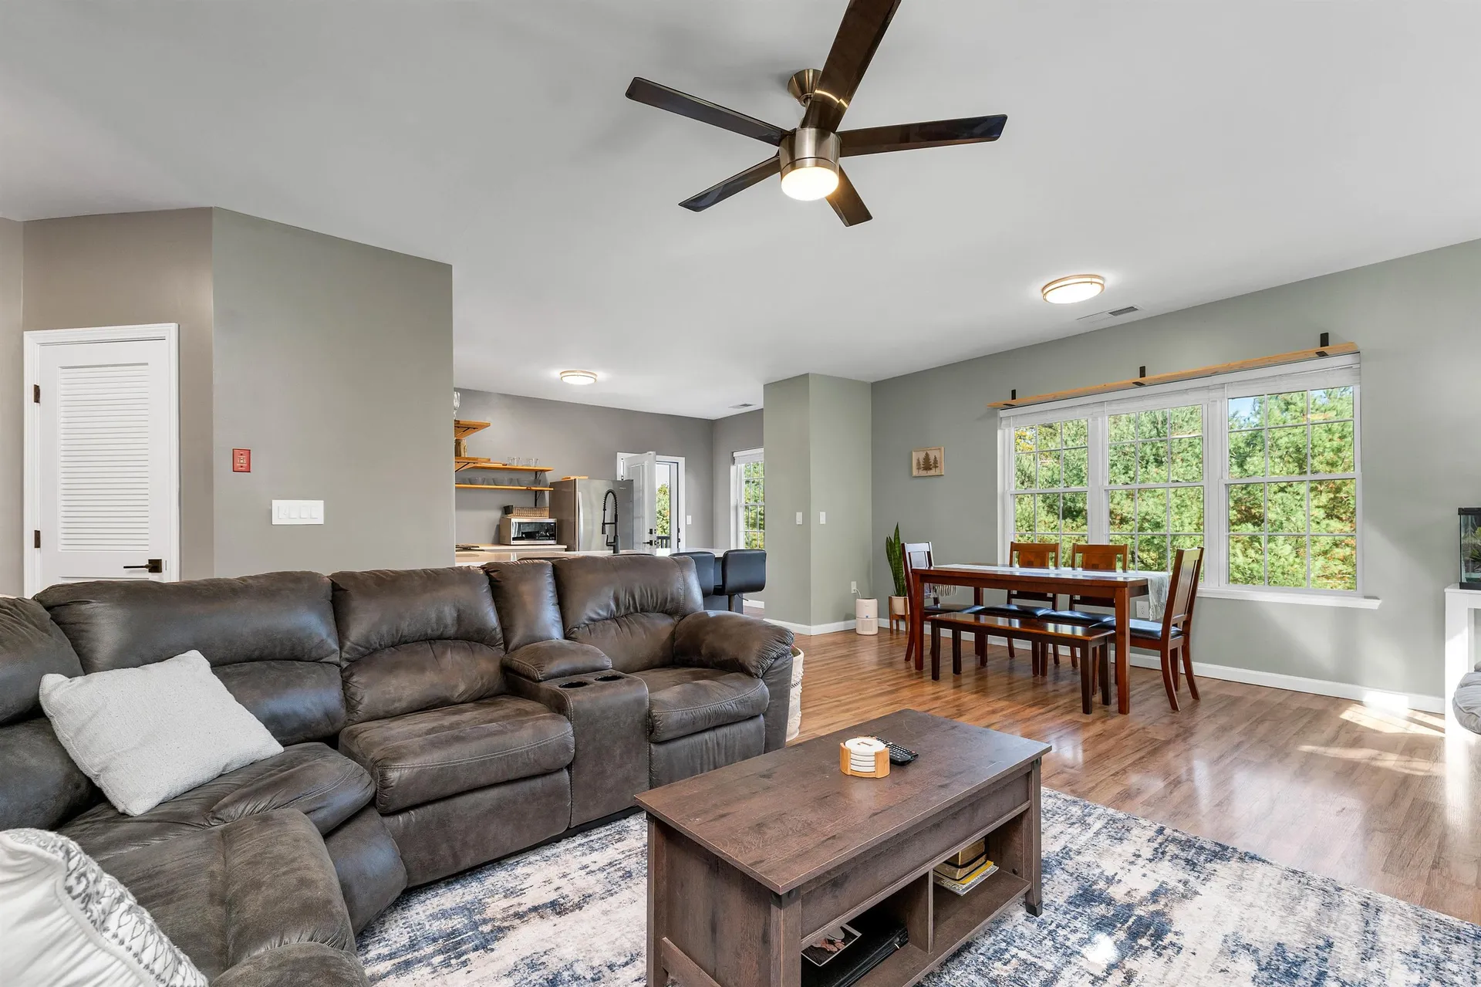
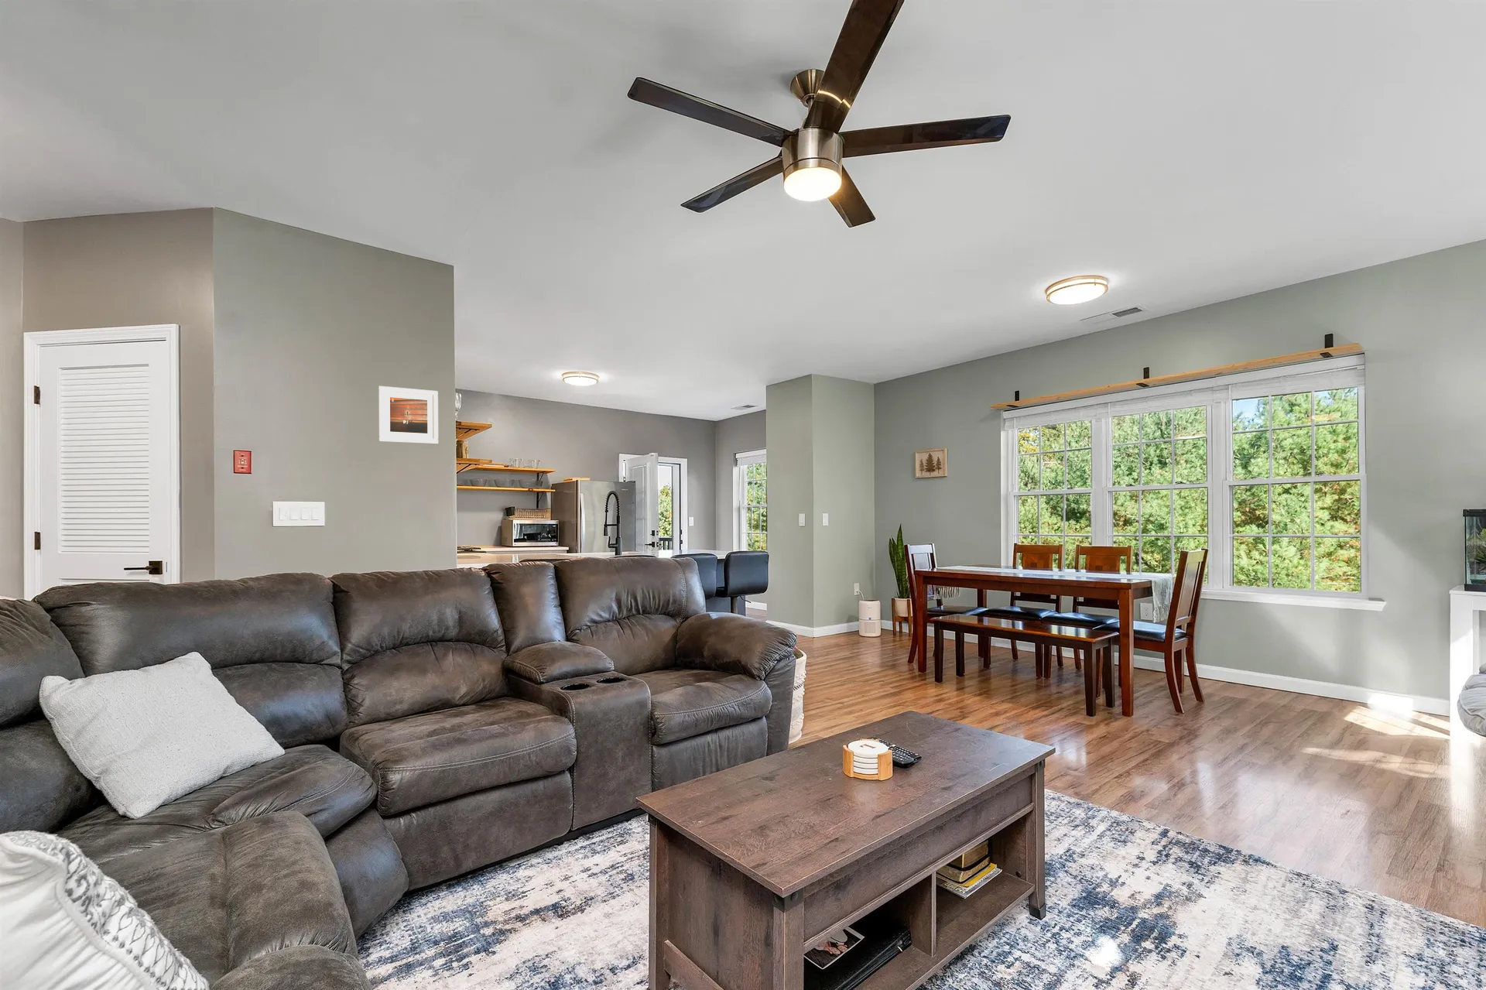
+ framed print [378,386,439,444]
